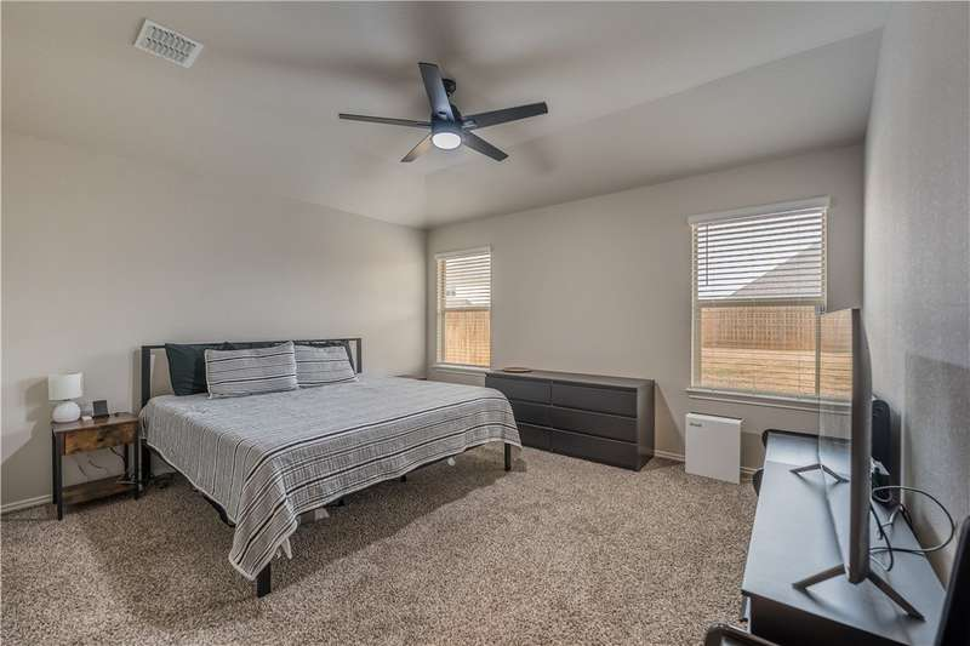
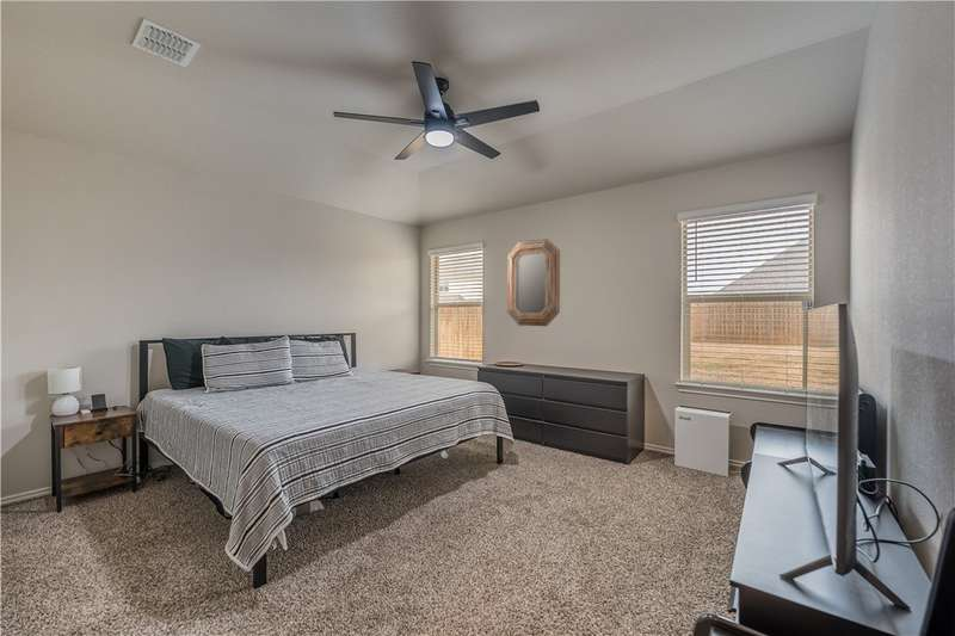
+ home mirror [506,237,561,327]
